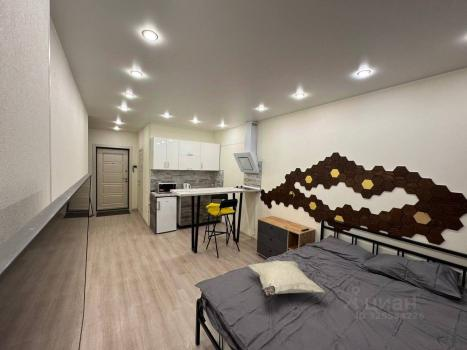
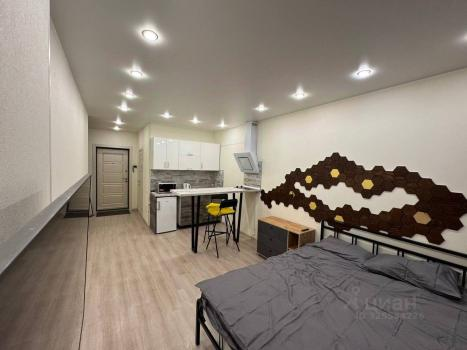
- cushion [247,260,326,300]
